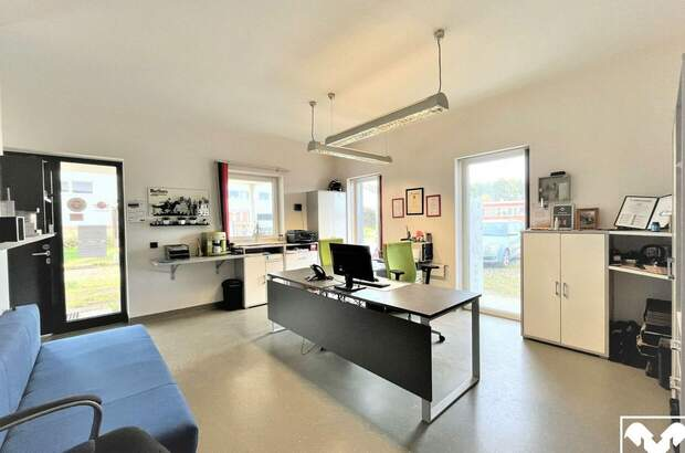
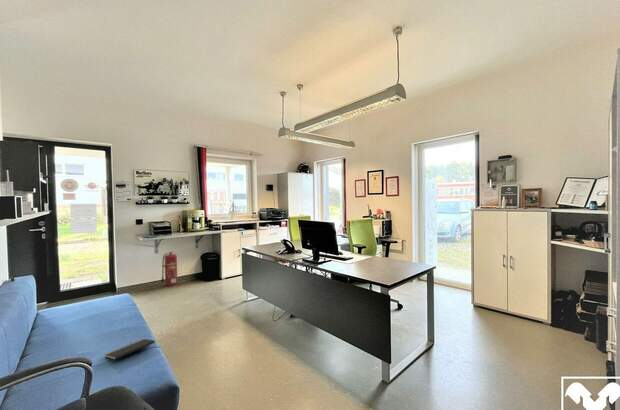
+ notepad [104,338,157,361]
+ fire extinguisher [160,248,179,287]
